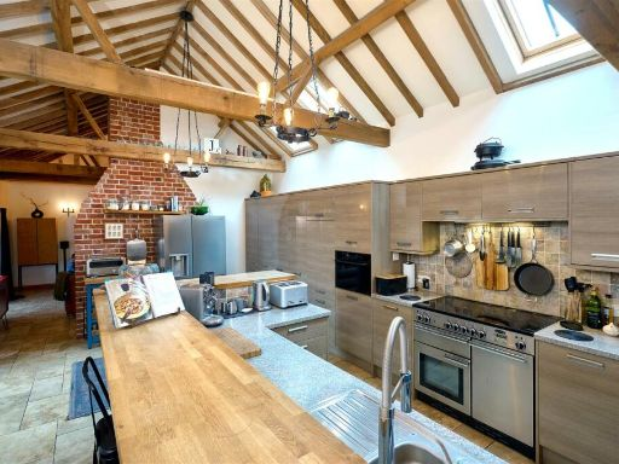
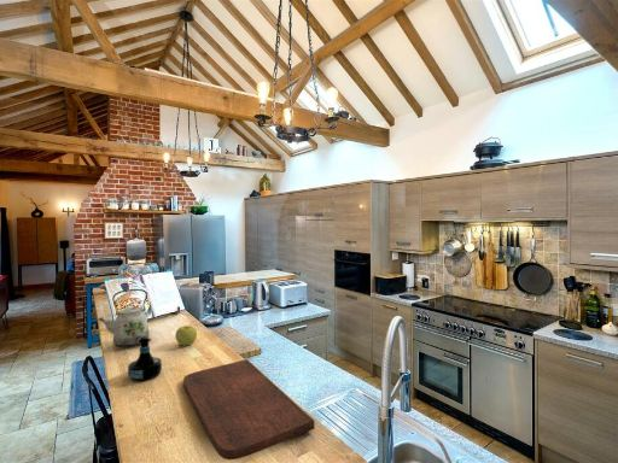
+ apple [174,324,198,347]
+ cutting board [182,358,316,461]
+ tequila bottle [127,336,163,382]
+ kettle [97,288,151,348]
